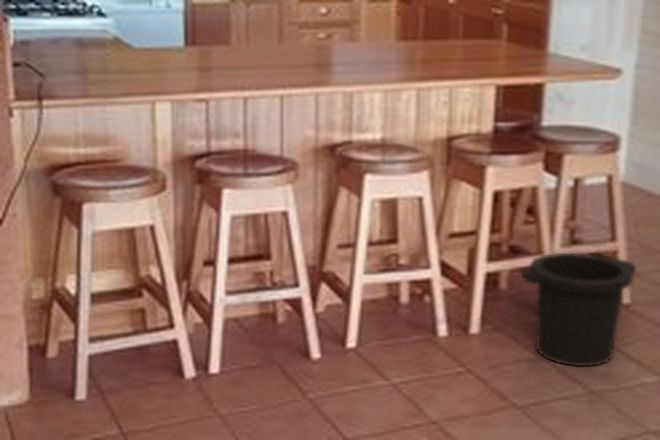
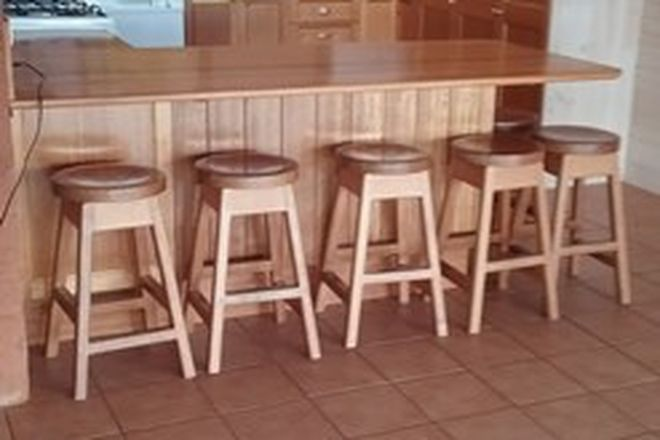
- trash can [520,252,637,367]
